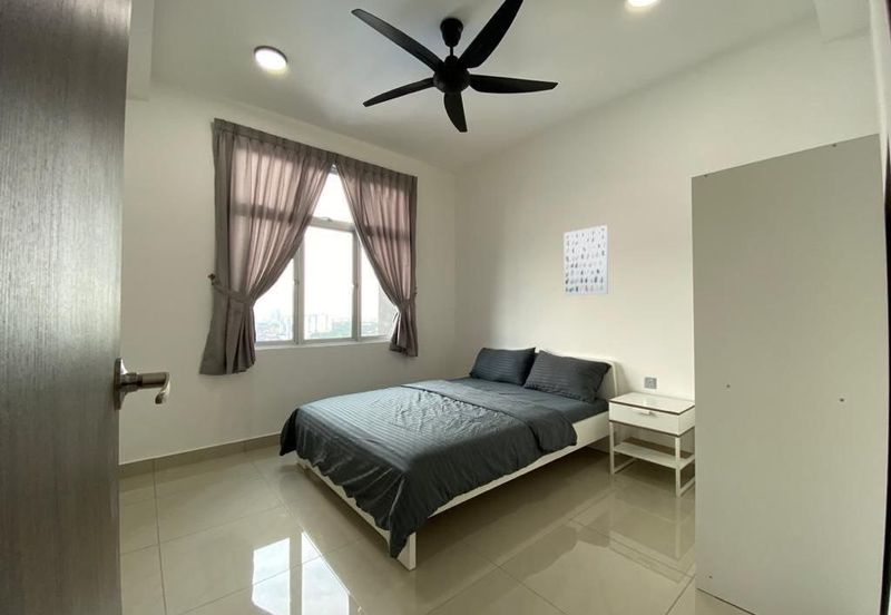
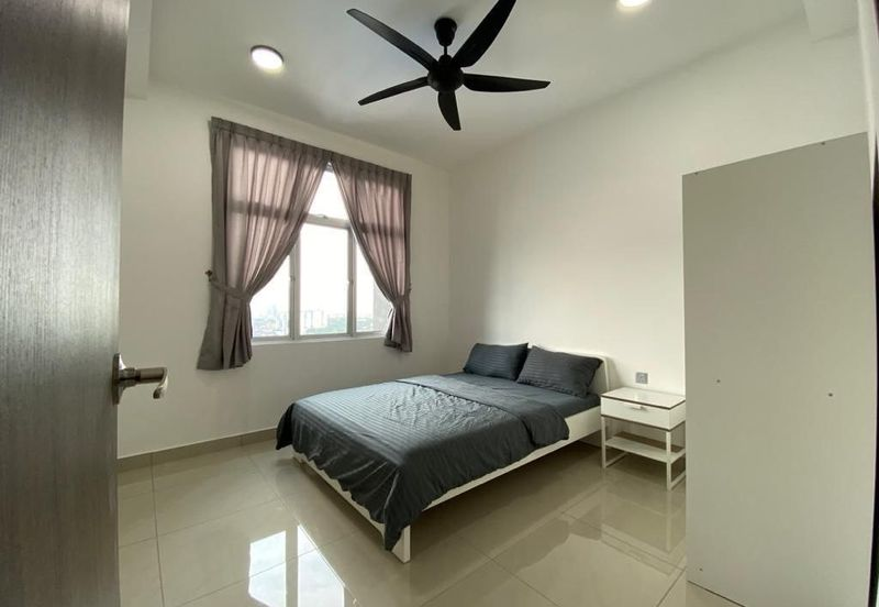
- wall art [564,224,609,297]
